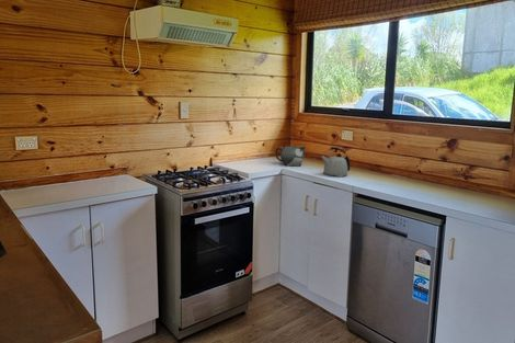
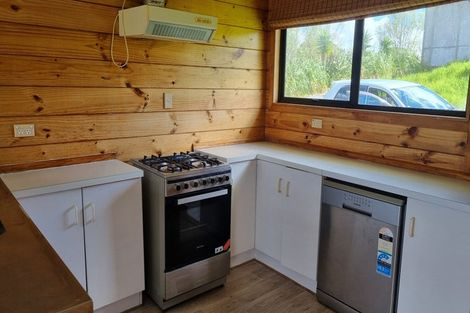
- teapot [274,145,307,167]
- kettle [320,146,351,178]
